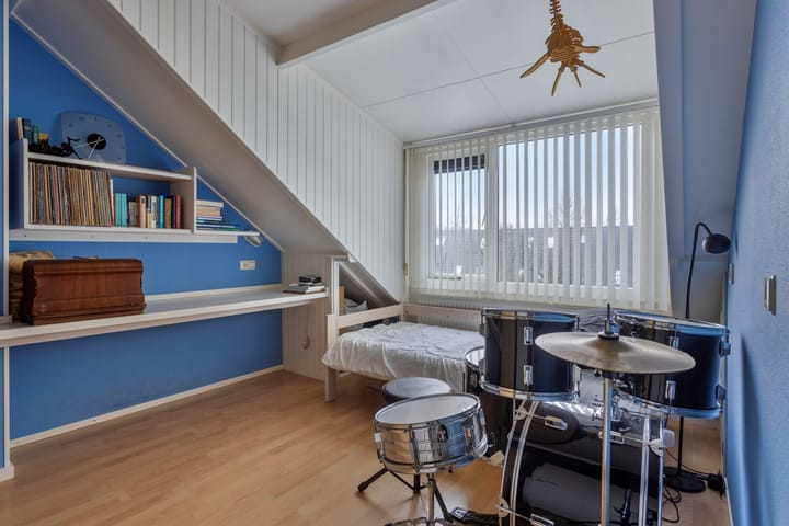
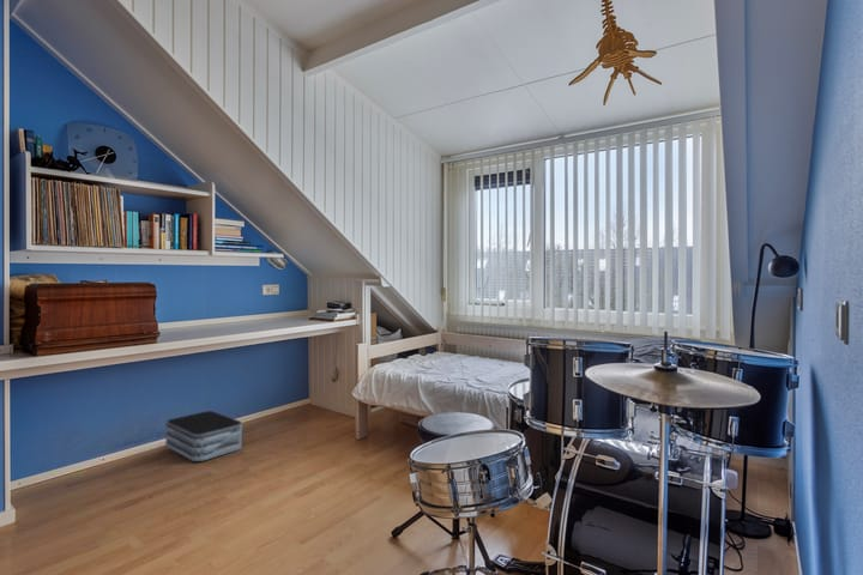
+ storage bin [164,410,243,462]
